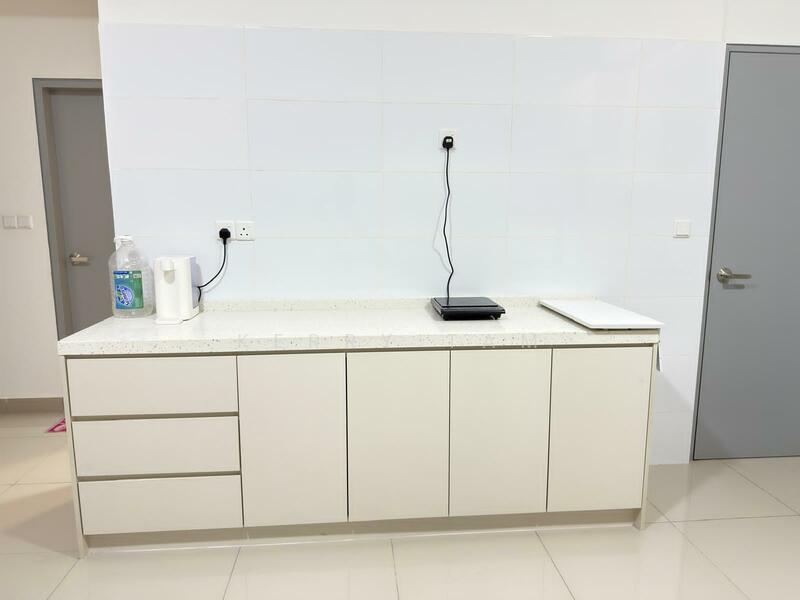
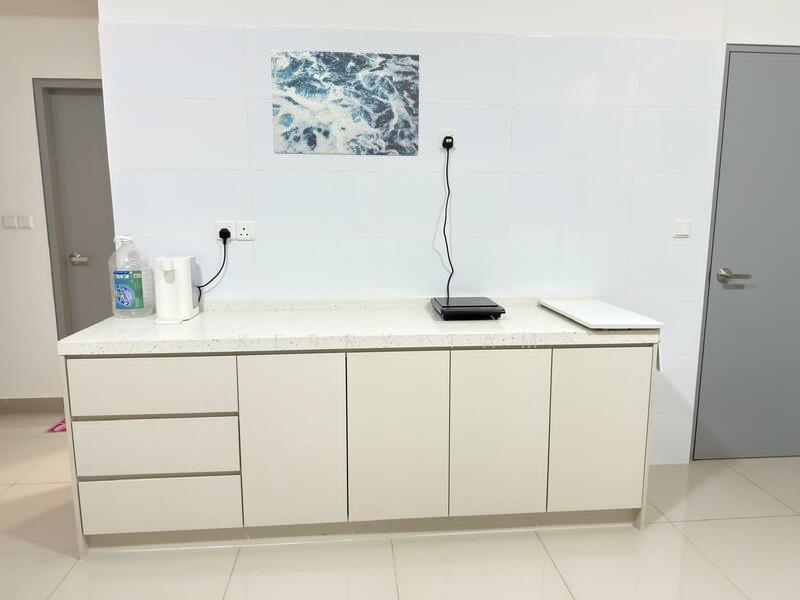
+ wall art [270,49,420,157]
